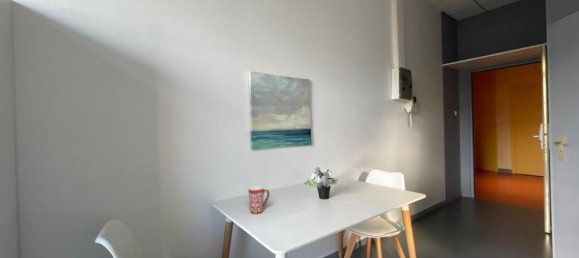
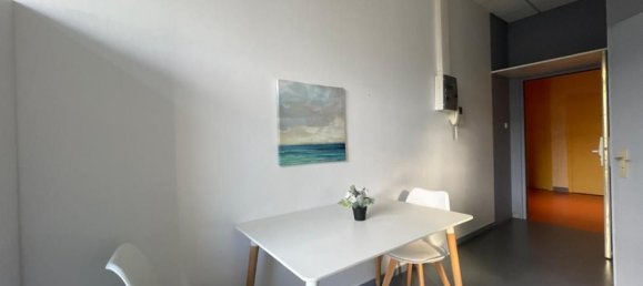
- mug [247,185,270,215]
